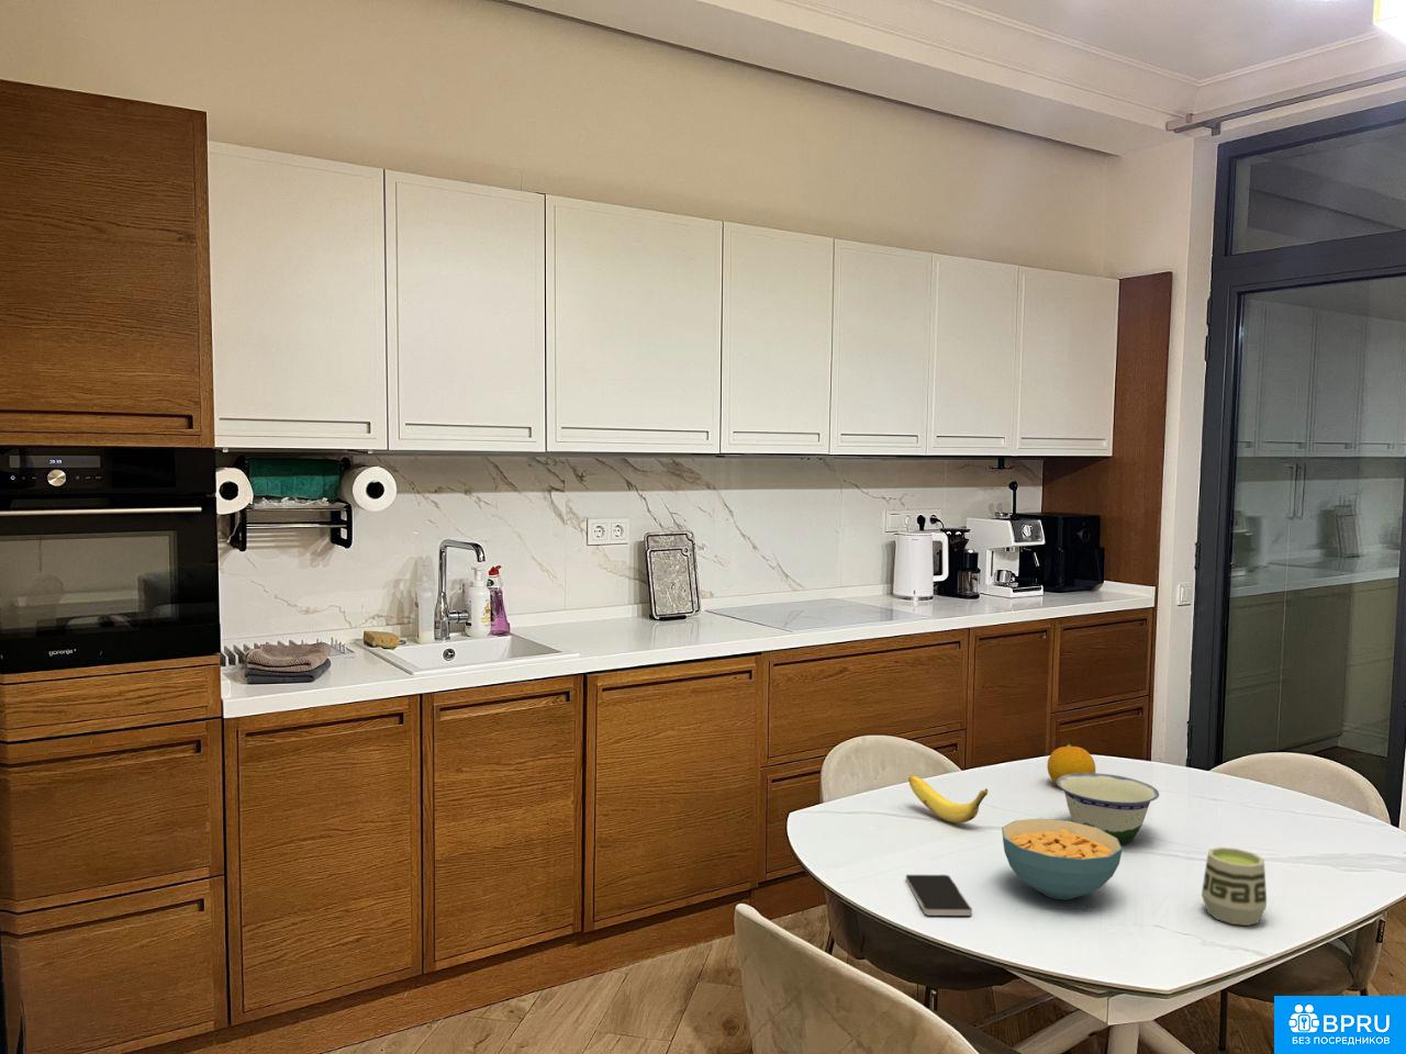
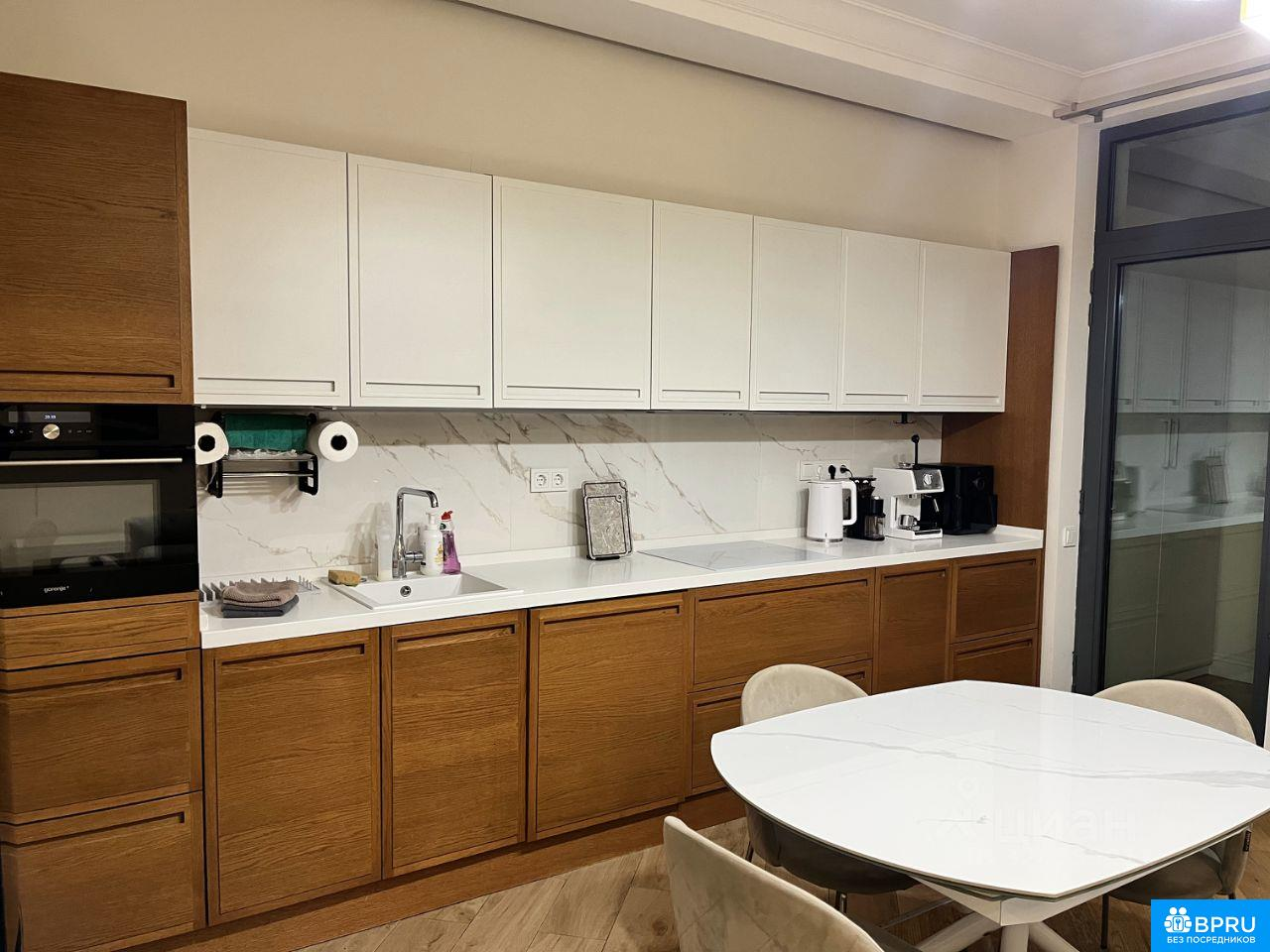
- smartphone [906,874,973,917]
- bowl [1055,772,1160,846]
- banana [908,774,989,824]
- fruit [1047,743,1096,785]
- cup [1200,847,1268,927]
- cereal bowl [1001,818,1124,900]
